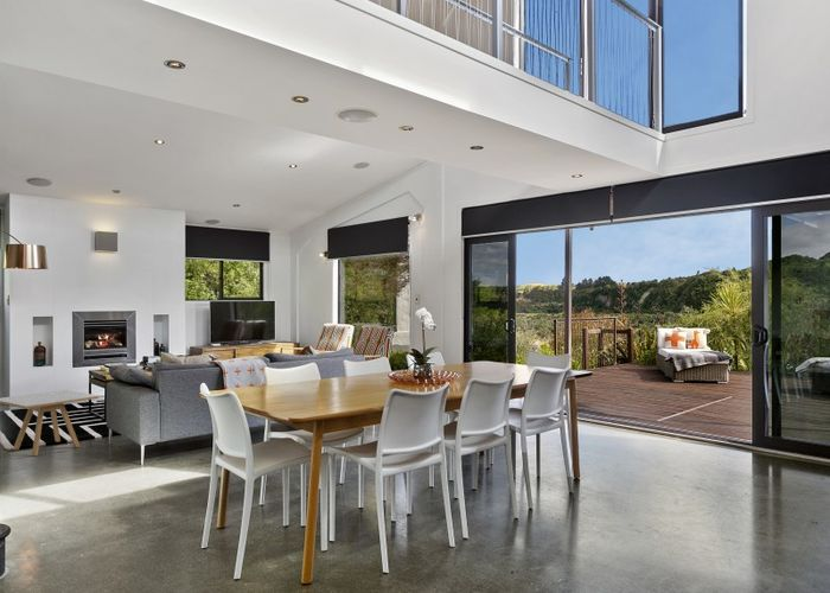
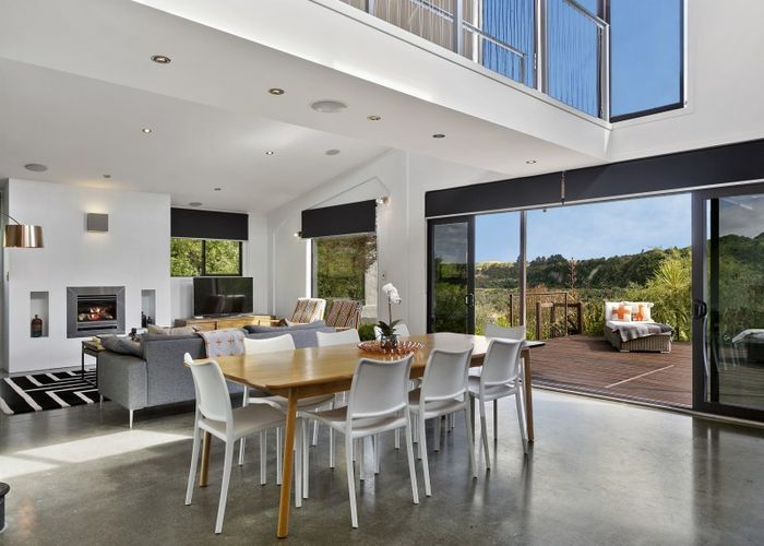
- side table [0,389,100,457]
